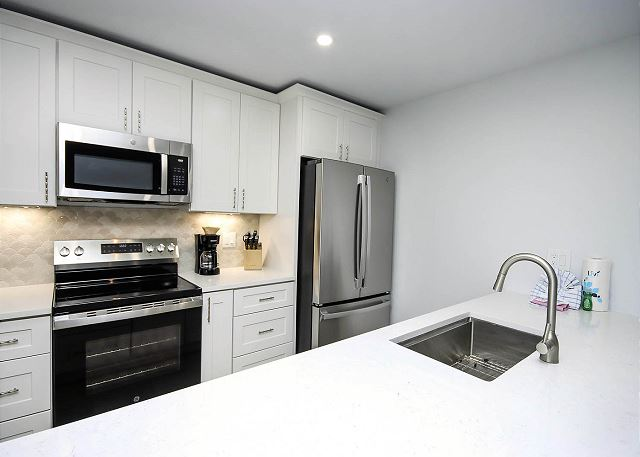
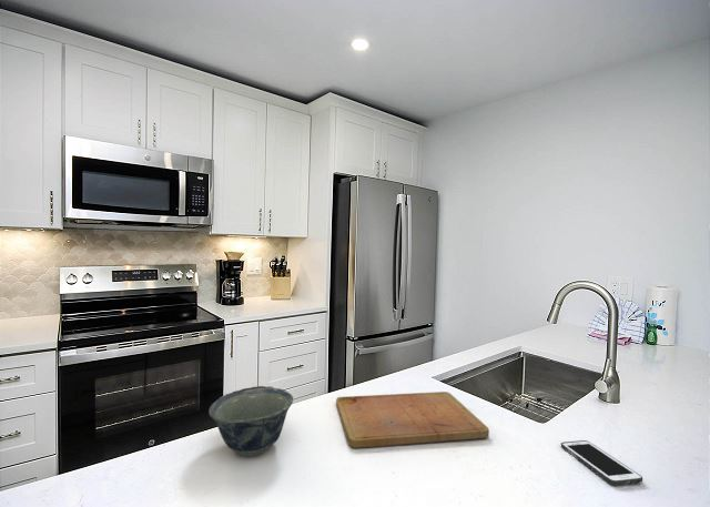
+ bowl [209,385,294,457]
+ cutting board [335,391,490,449]
+ cell phone [560,439,643,486]
